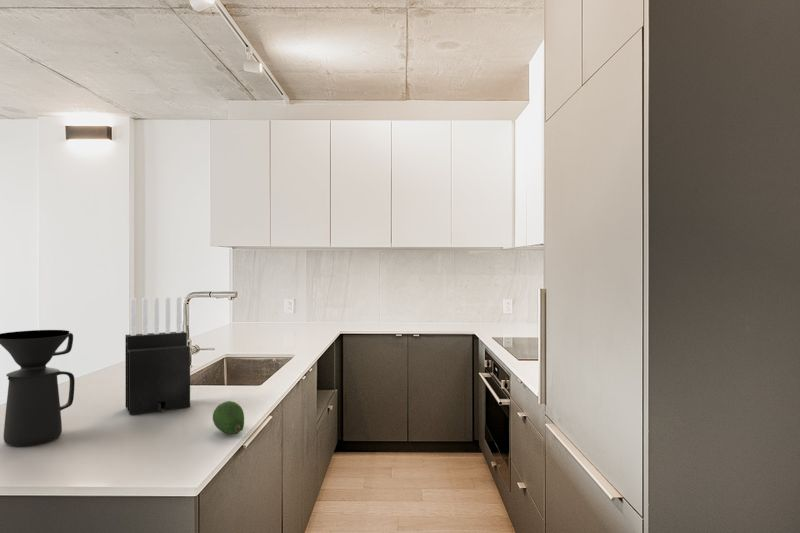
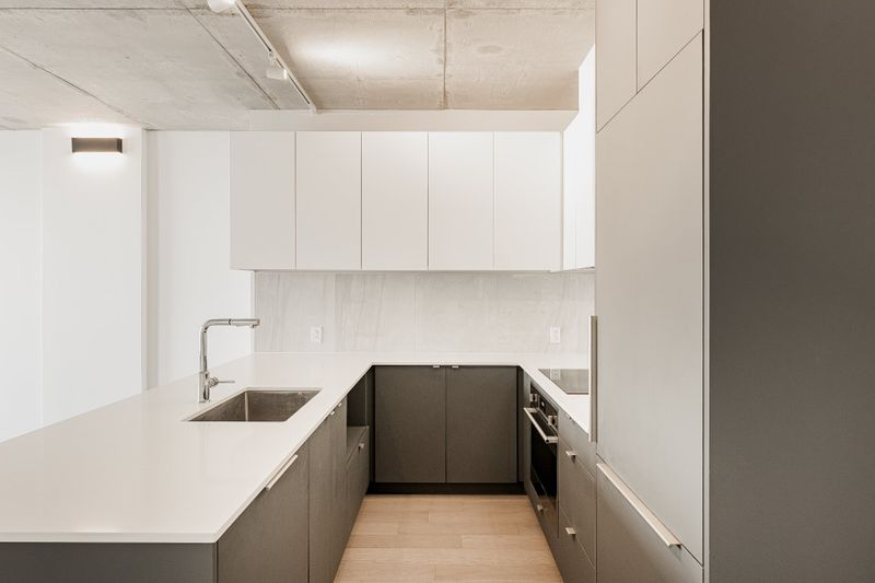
- knife block [124,296,191,416]
- fruit [212,400,245,435]
- coffee maker [0,329,76,446]
